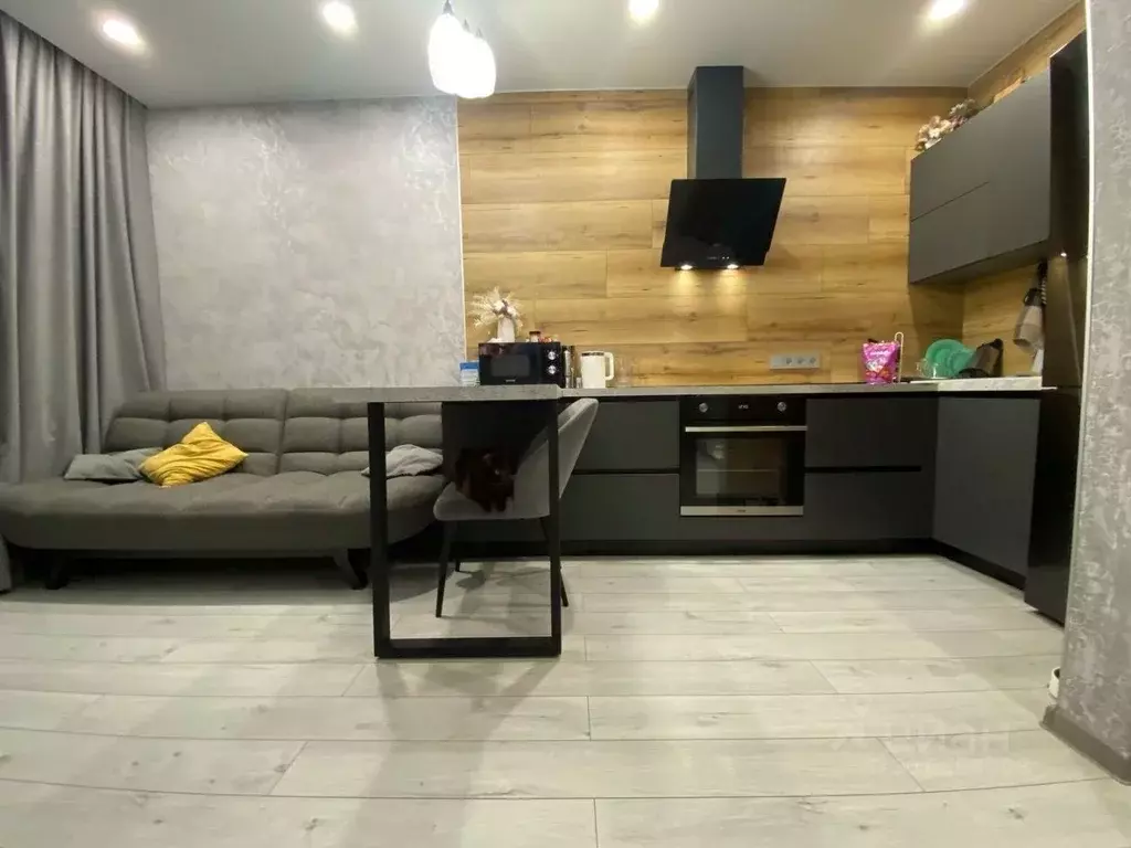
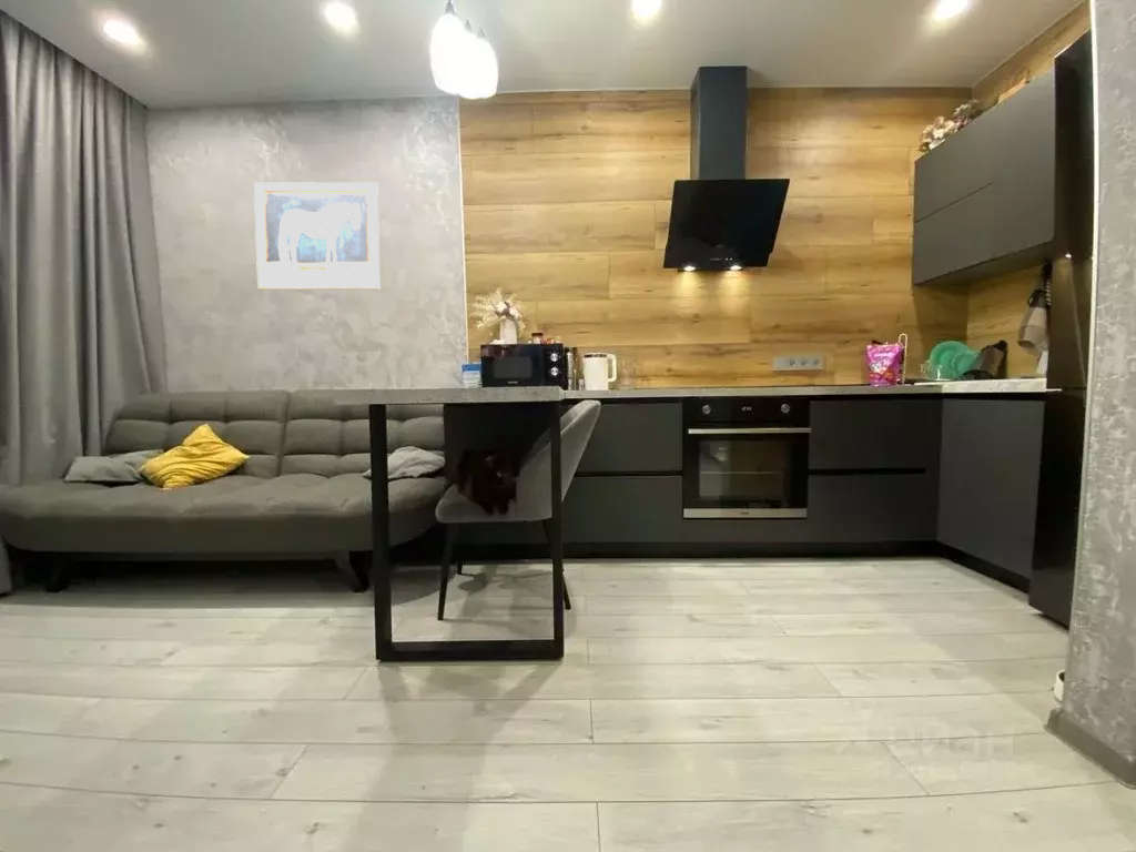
+ wall art [253,181,381,291]
